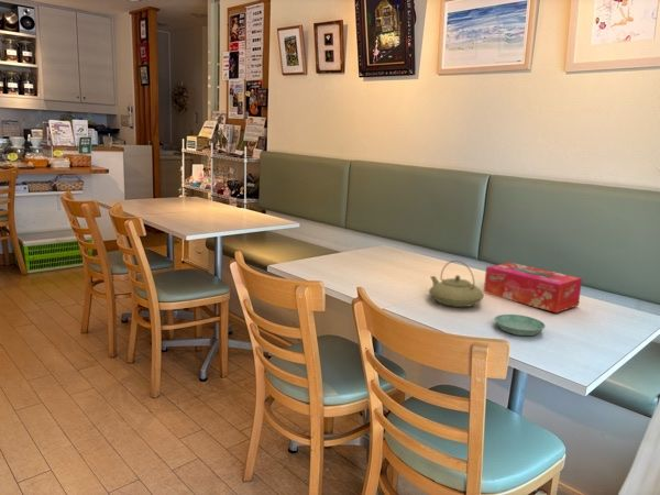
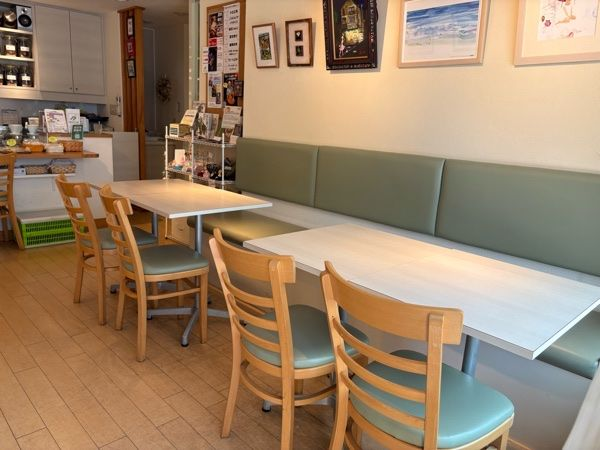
- tissue box [483,262,583,314]
- saucer [494,314,547,337]
- teapot [428,260,485,308]
